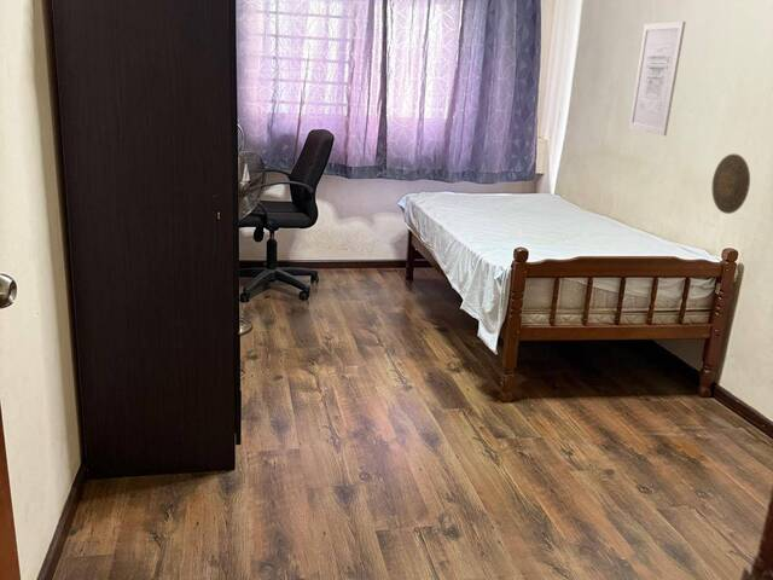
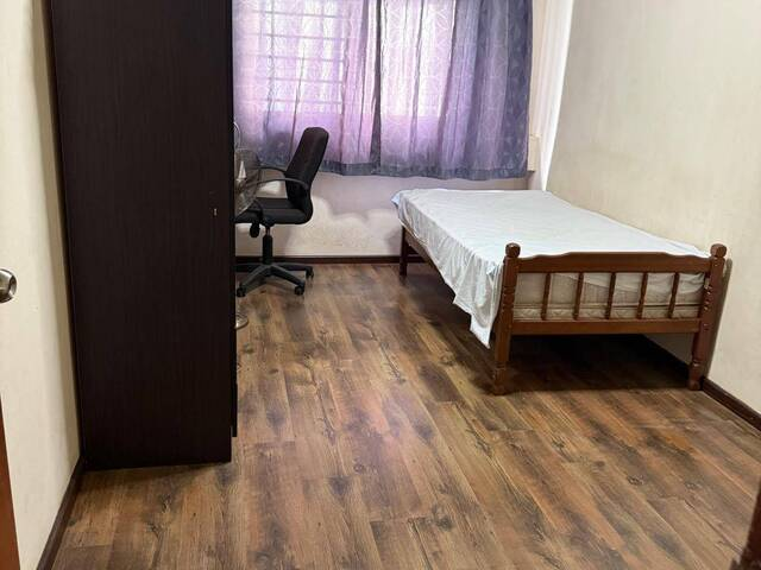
- wall art [628,21,687,137]
- decorative plate [711,152,751,215]
